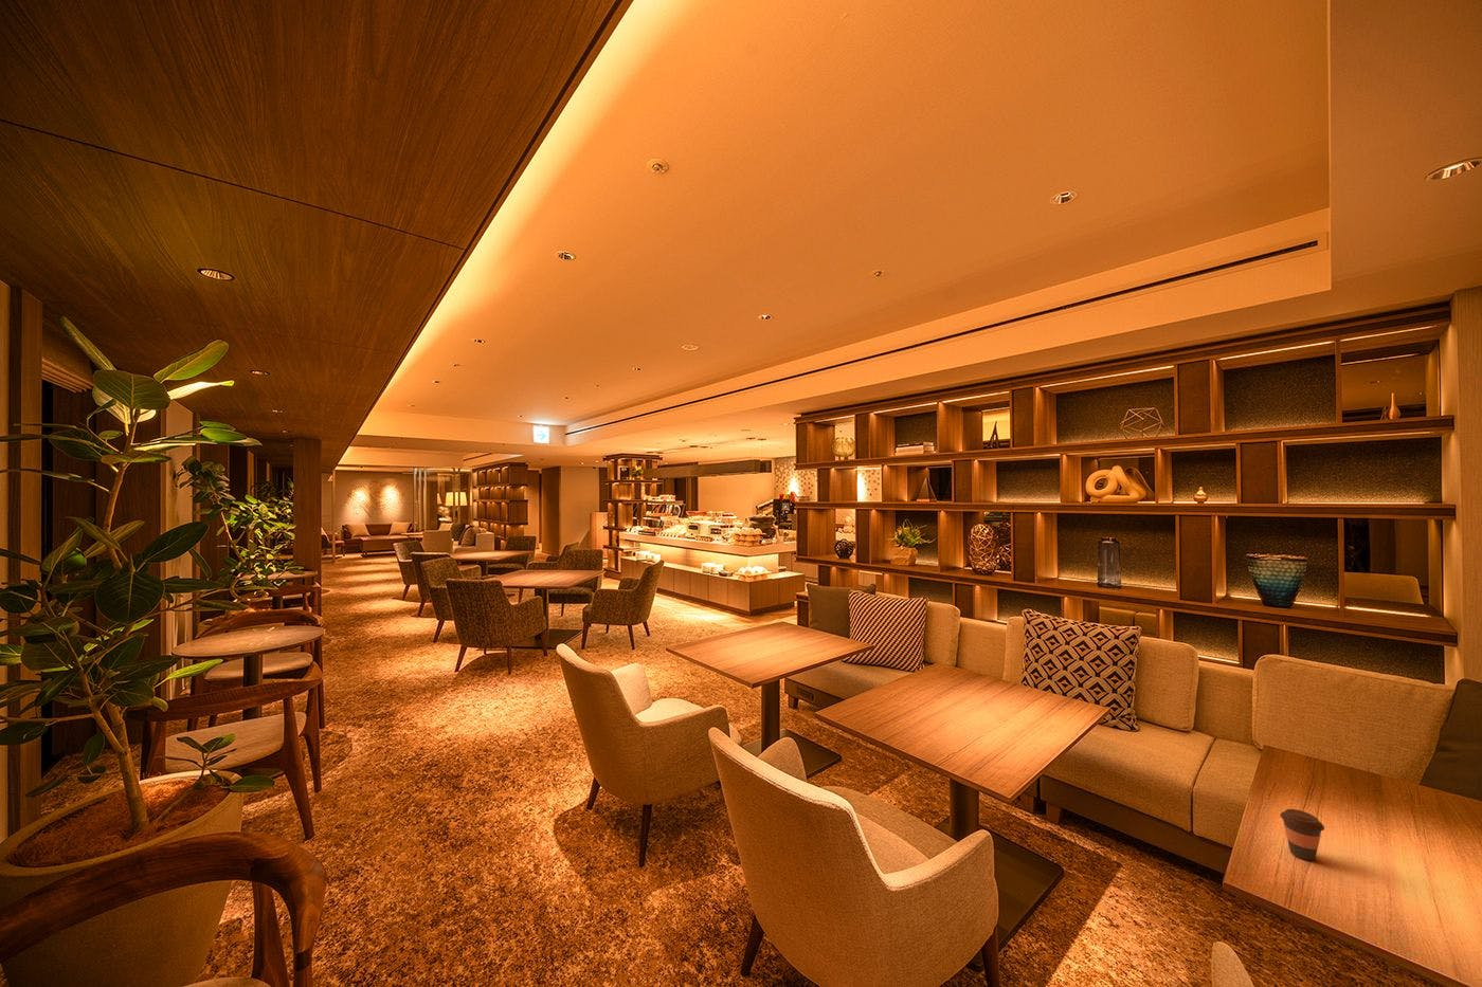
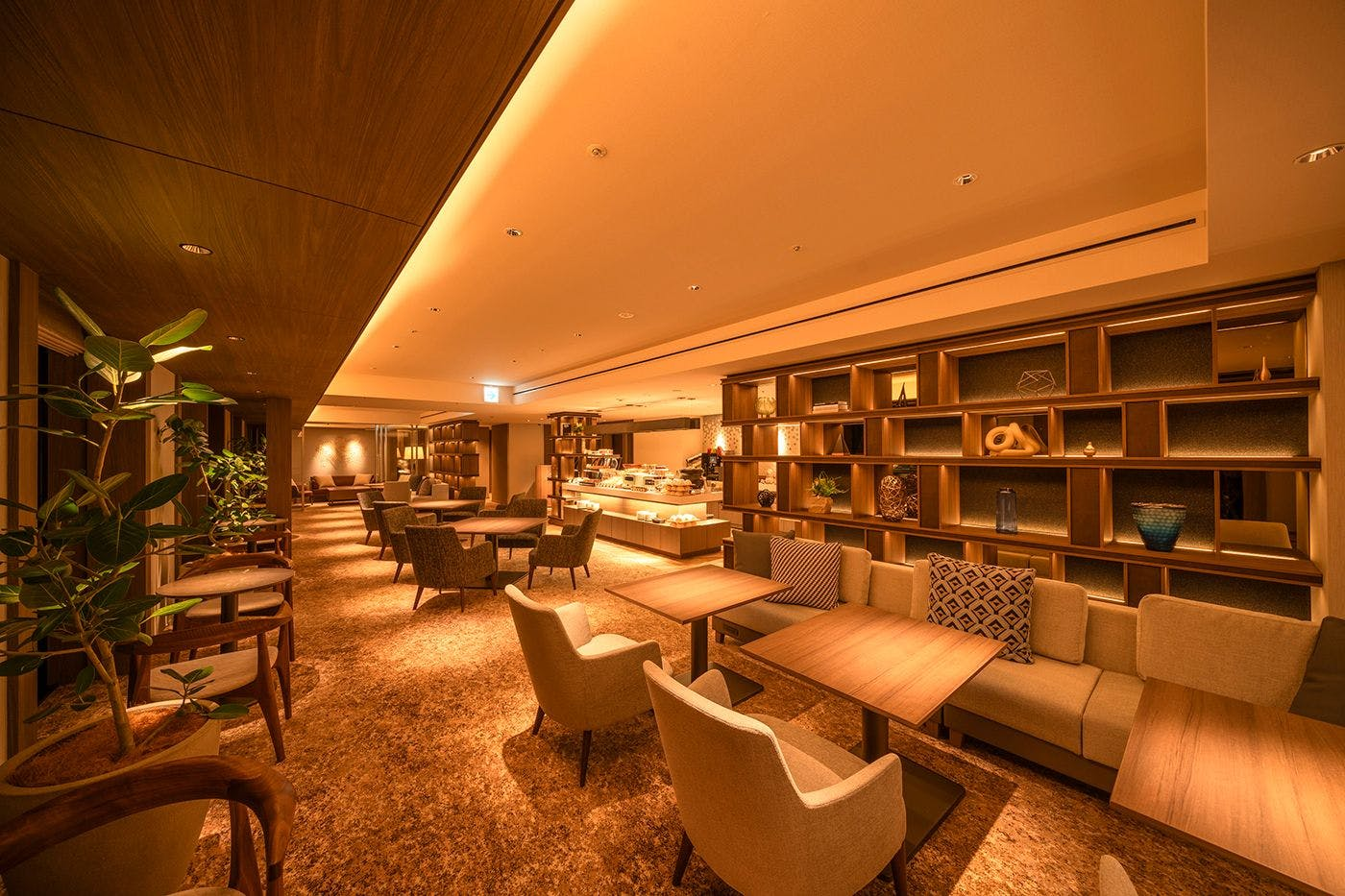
- coffee cup [1279,809,1326,861]
